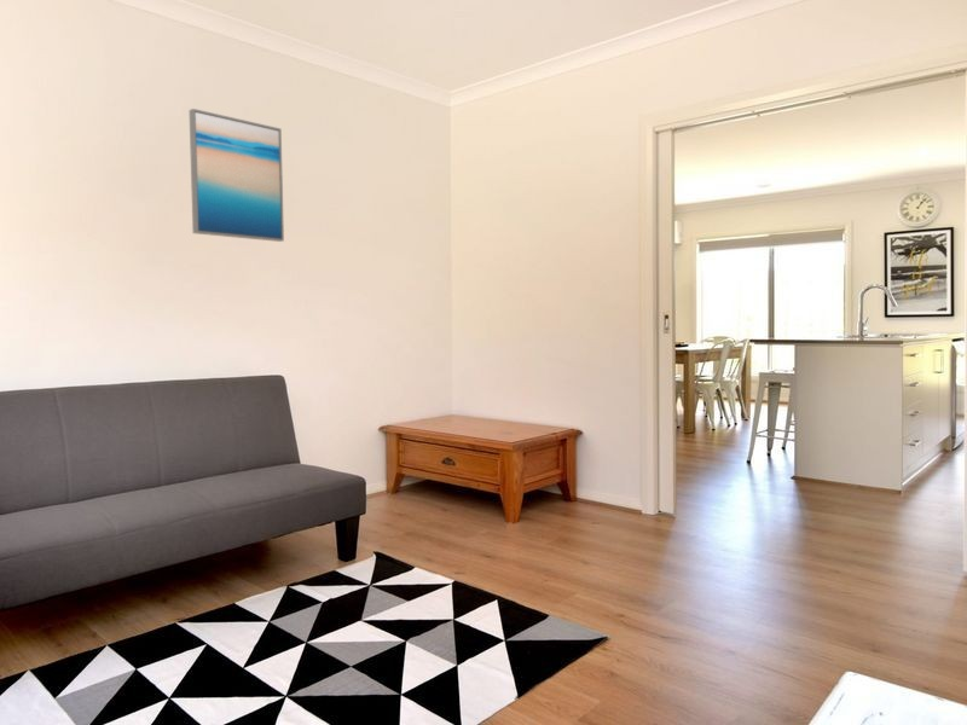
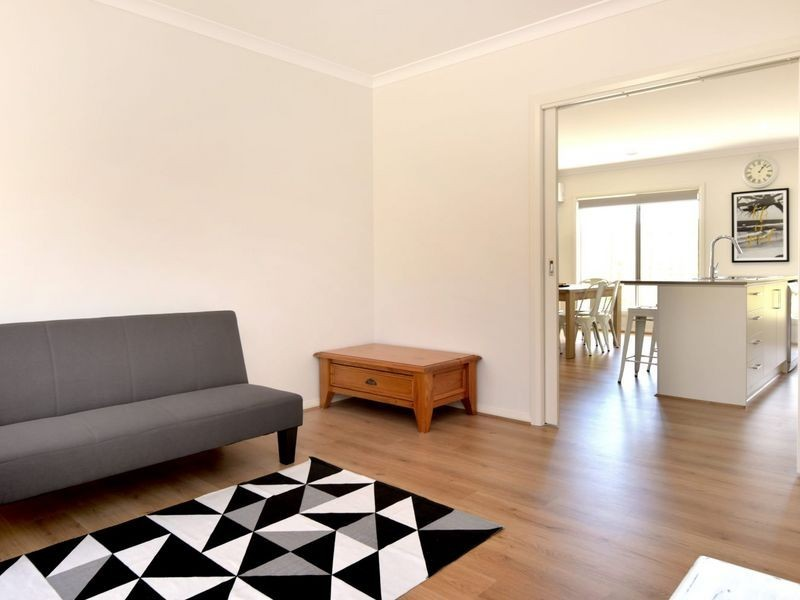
- wall art [187,108,285,243]
